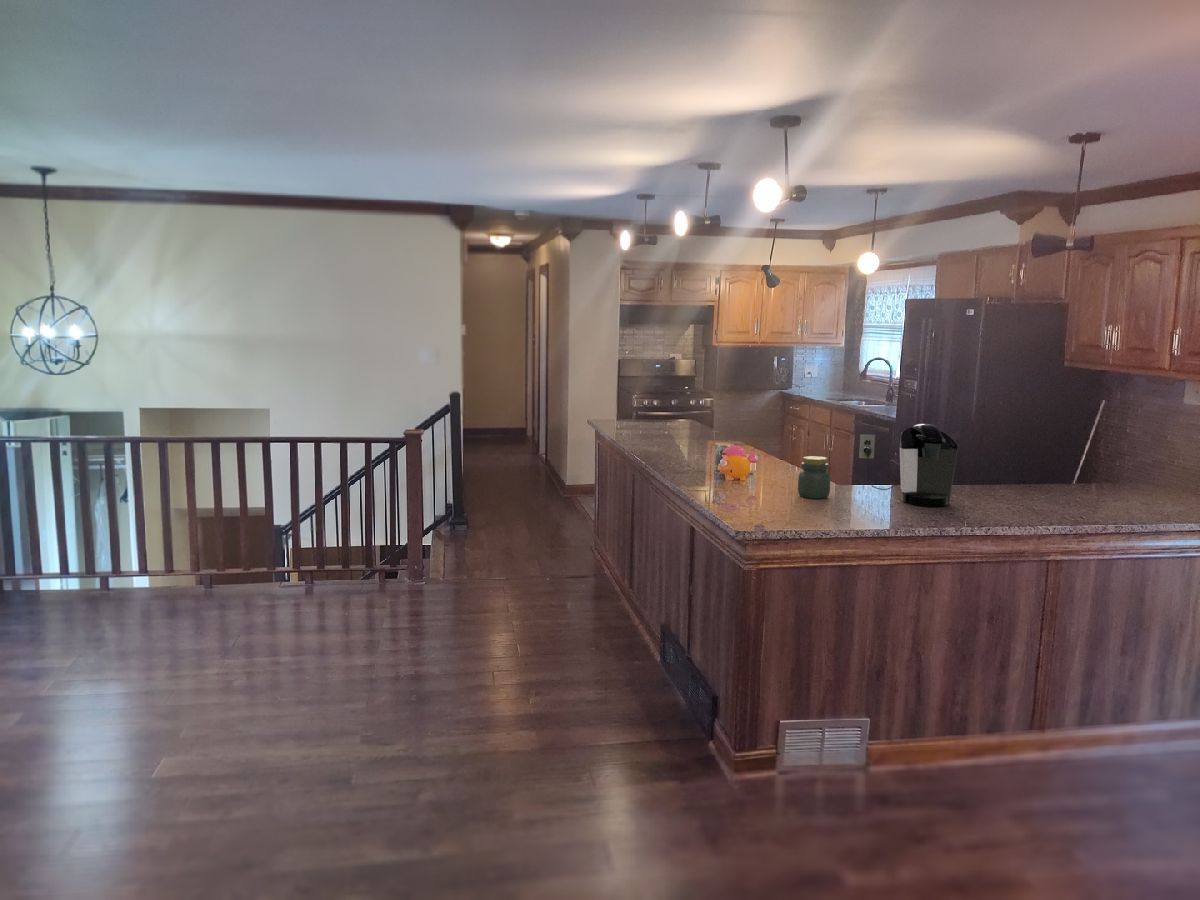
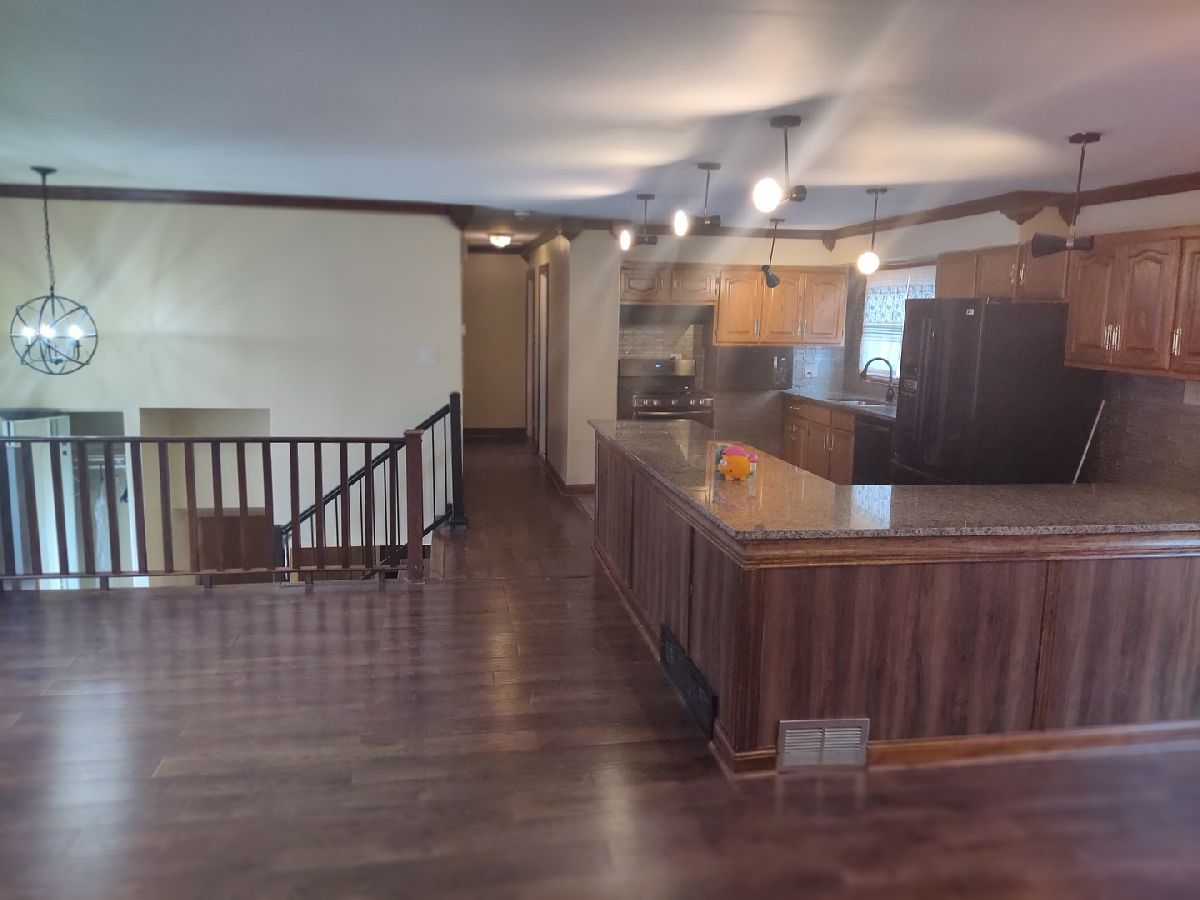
- jar [797,455,831,500]
- coffee maker [858,423,959,507]
